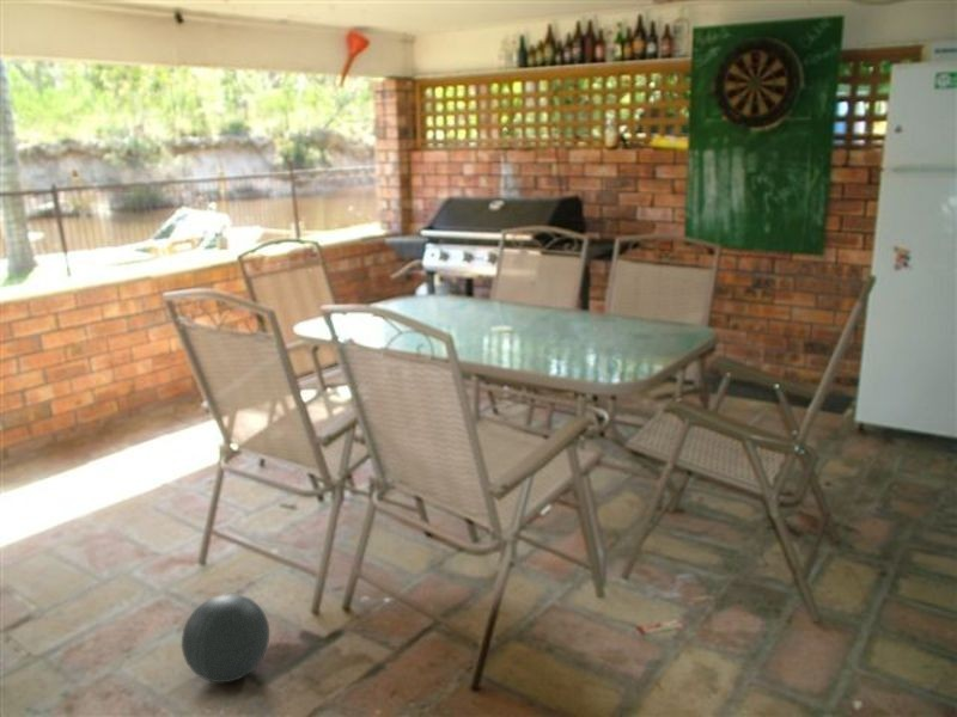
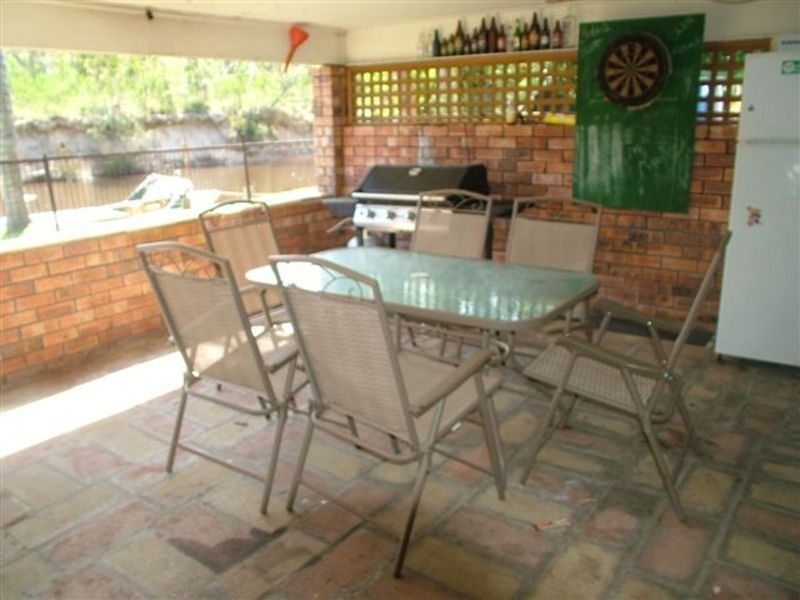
- ball [181,593,270,684]
